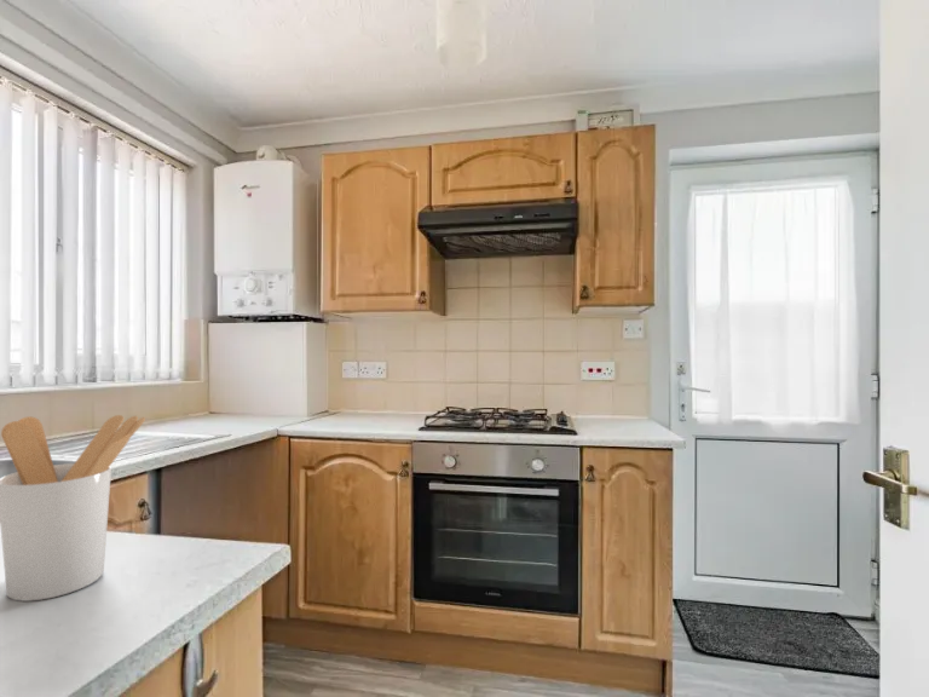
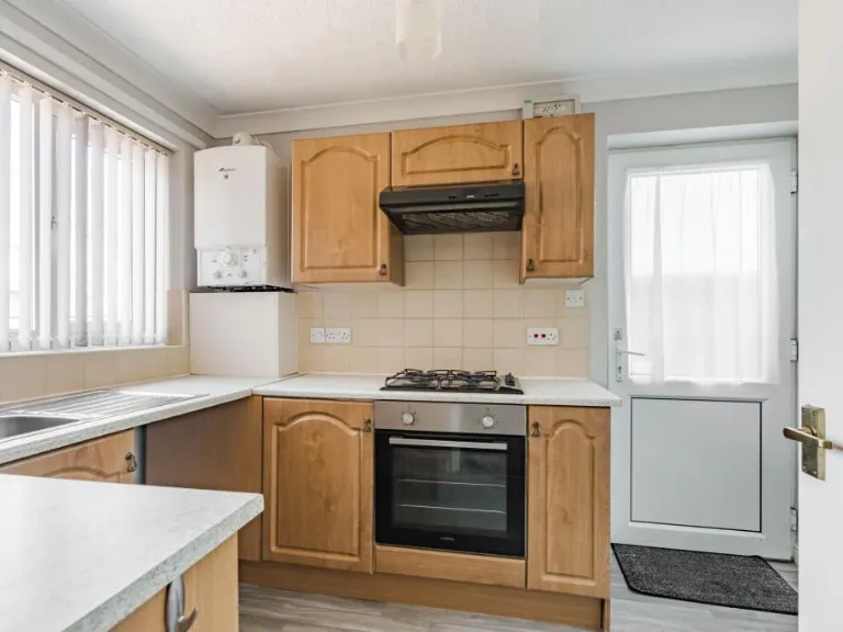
- utensil holder [0,414,146,603]
